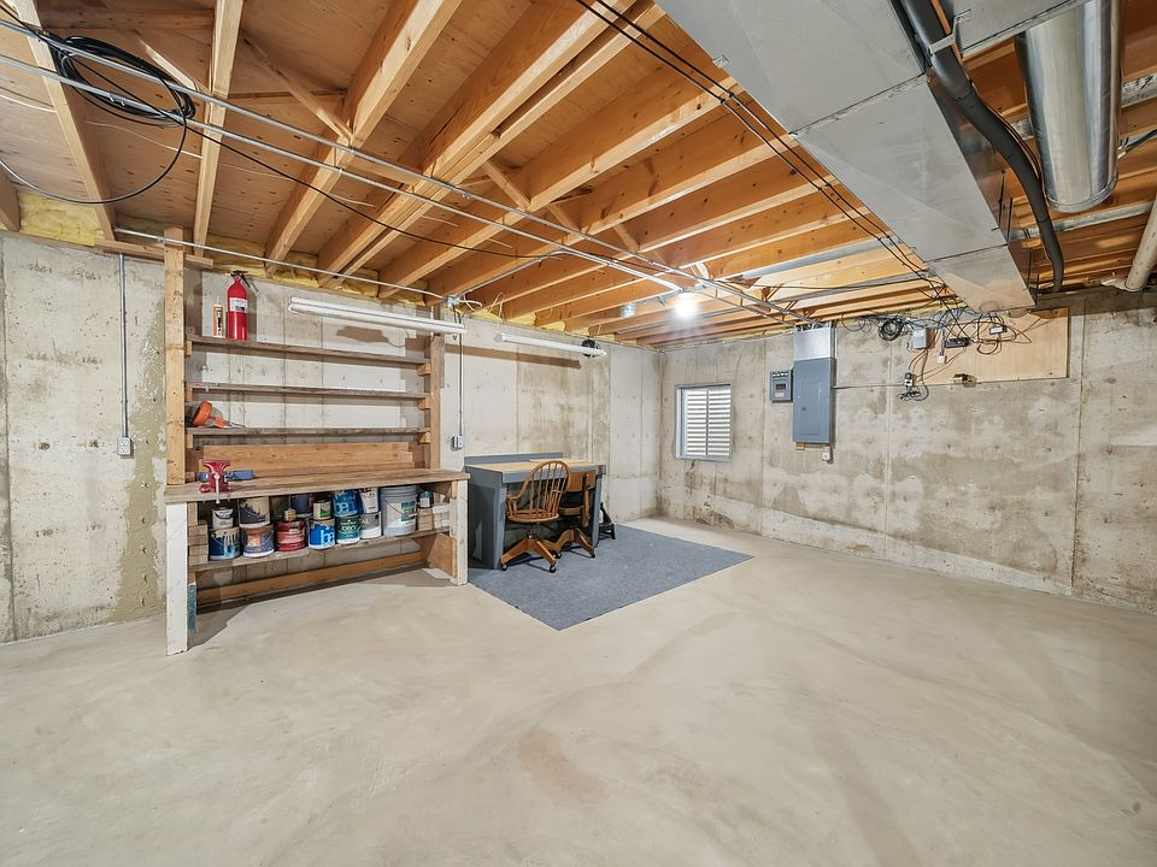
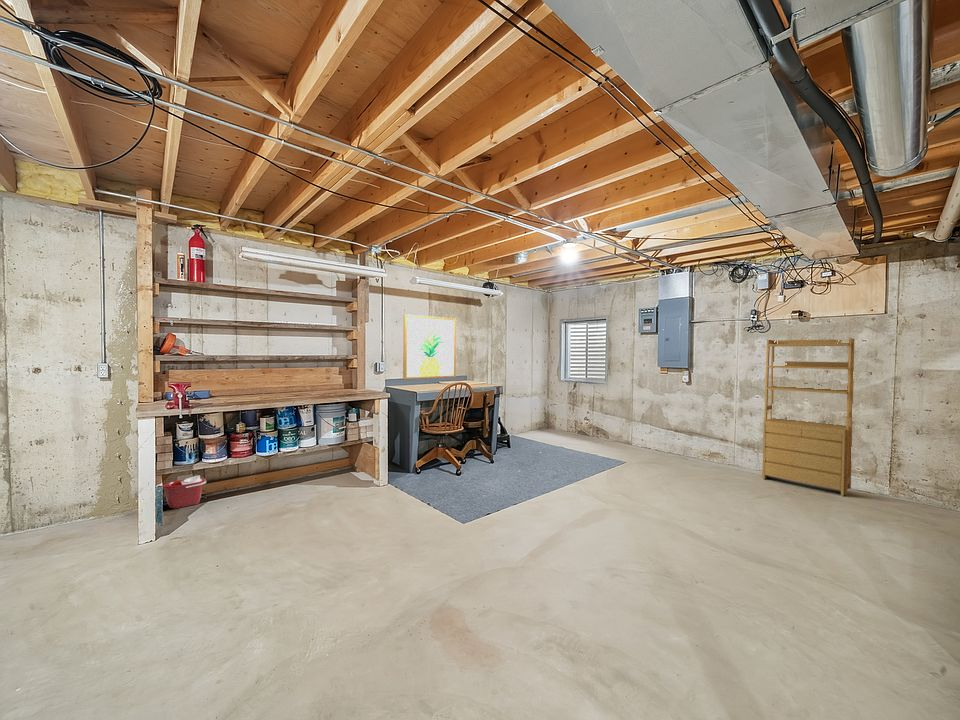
+ shelving unit [761,337,855,497]
+ wall art [402,313,457,380]
+ bucket [162,474,207,510]
